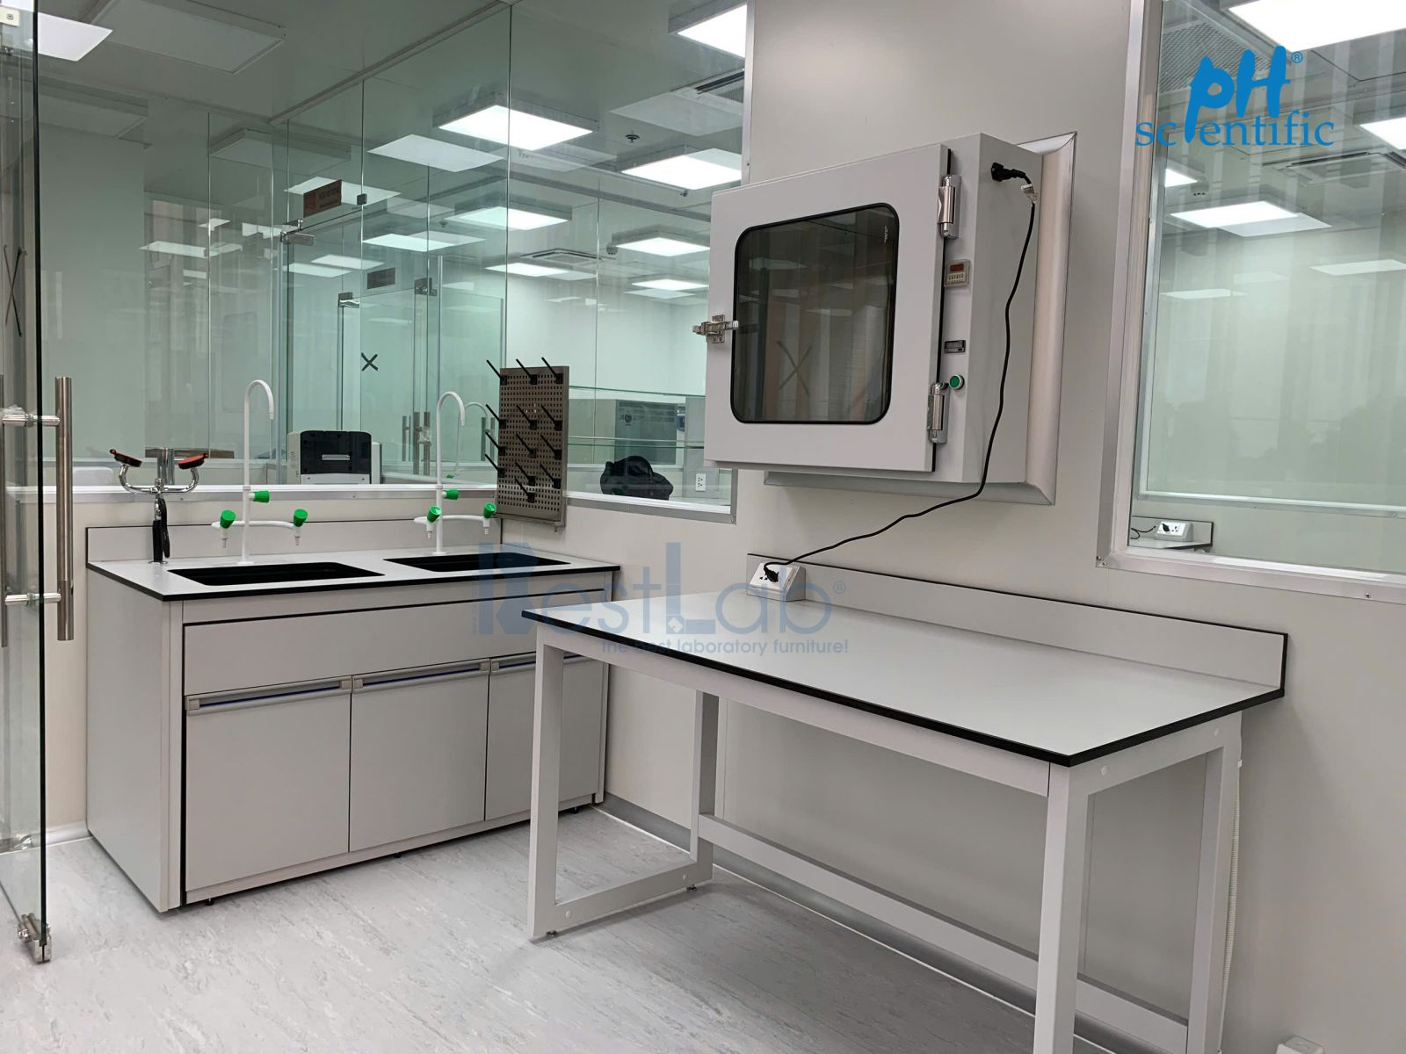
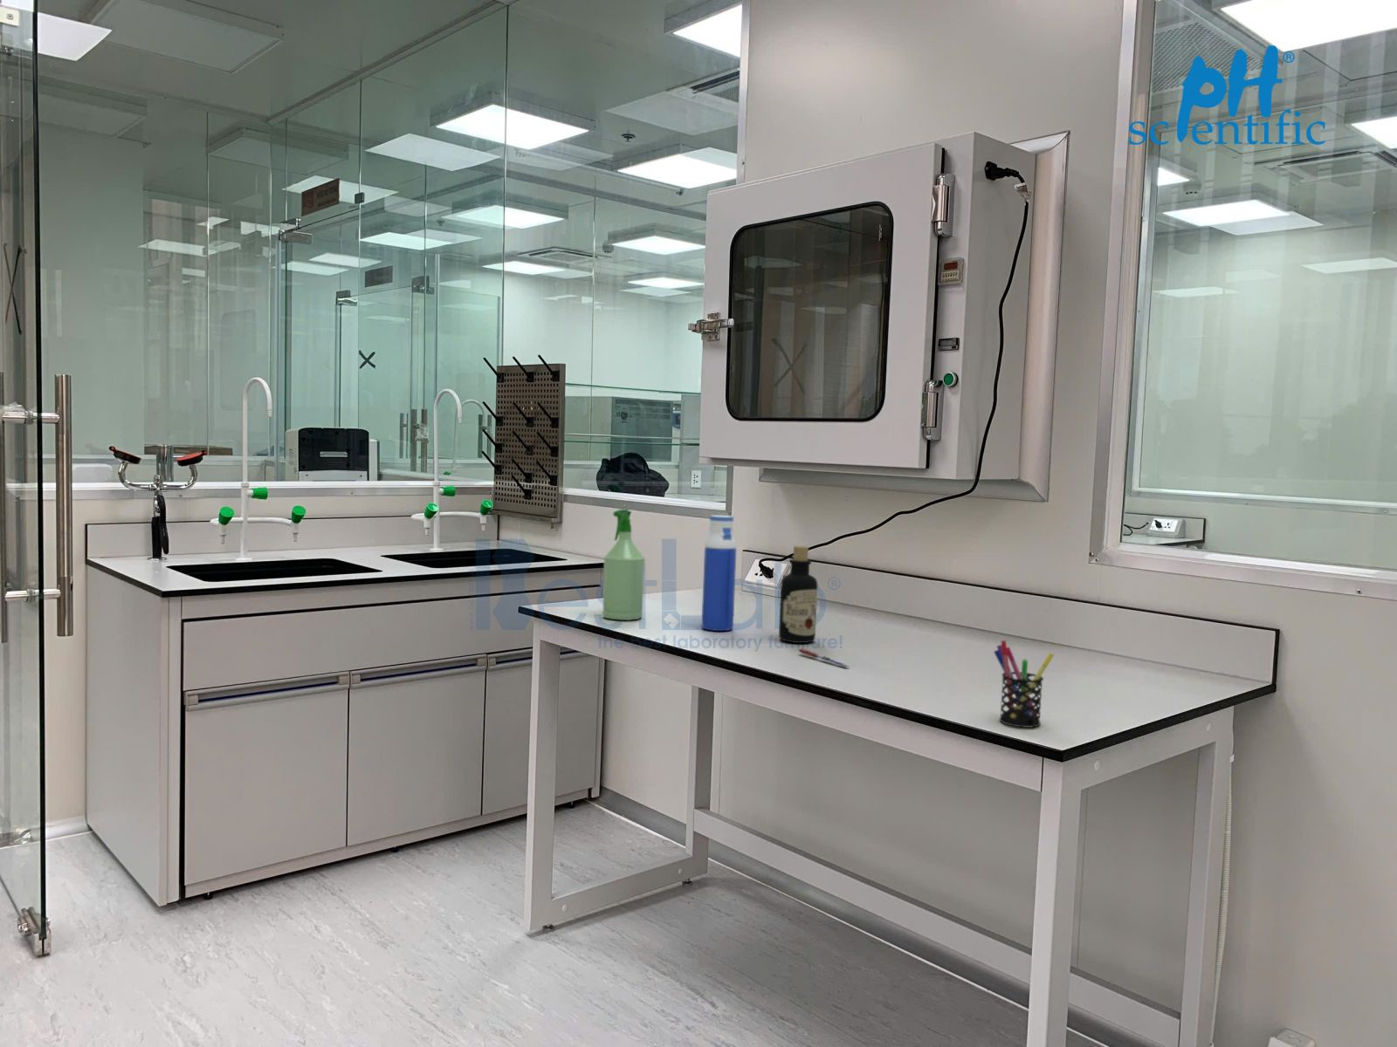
+ pen [798,648,851,669]
+ bottle [778,545,818,643]
+ spray bottle [602,508,646,621]
+ pen holder [992,640,1055,728]
+ water bottle [701,515,737,631]
